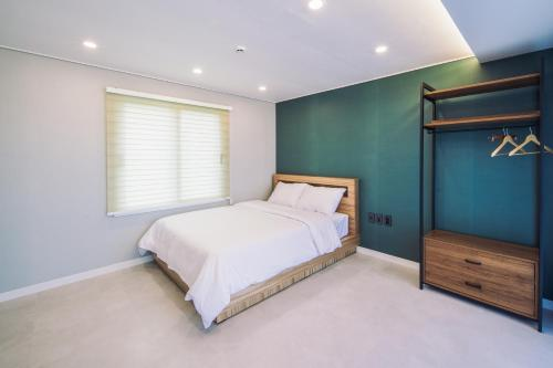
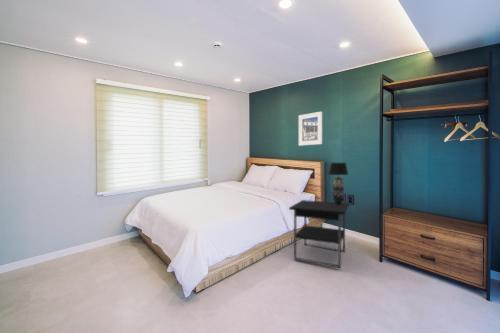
+ nightstand [288,199,350,270]
+ table lamp [327,162,349,205]
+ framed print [298,111,323,147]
